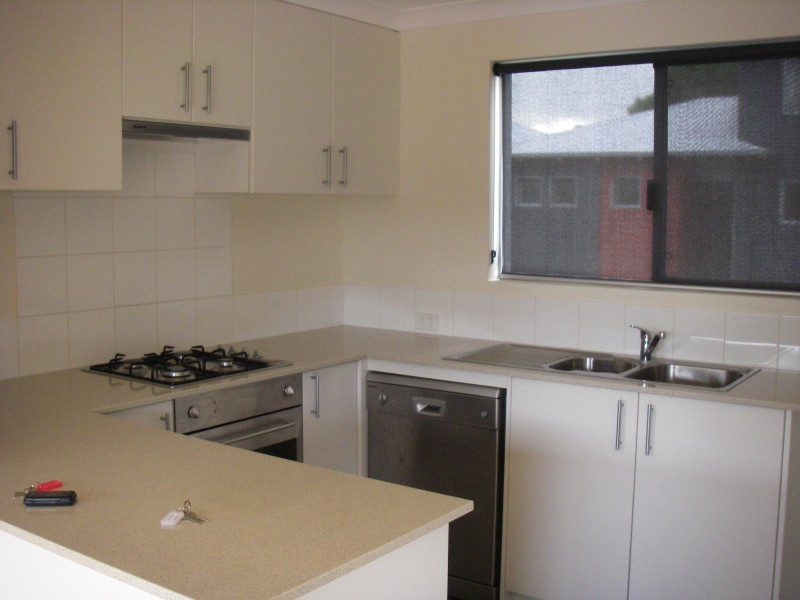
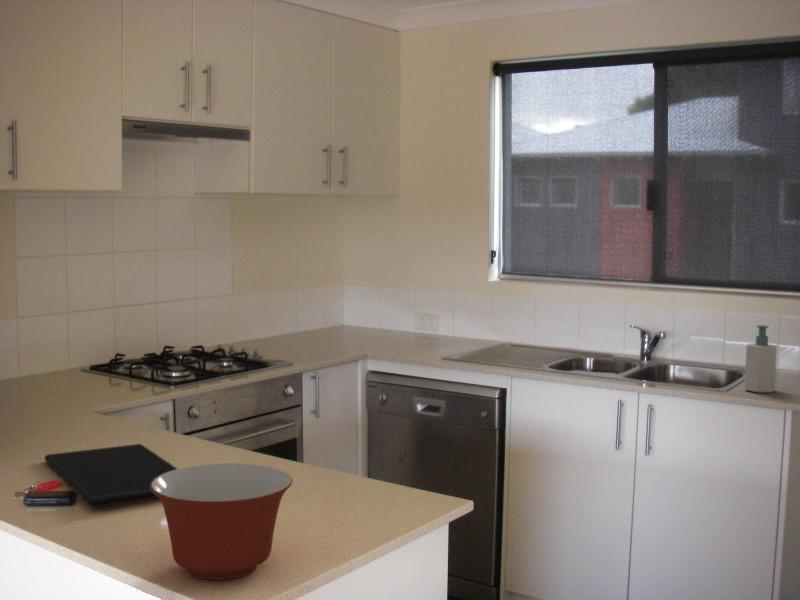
+ soap bottle [743,324,778,394]
+ mixing bowl [151,462,294,581]
+ cutting board [44,443,178,508]
